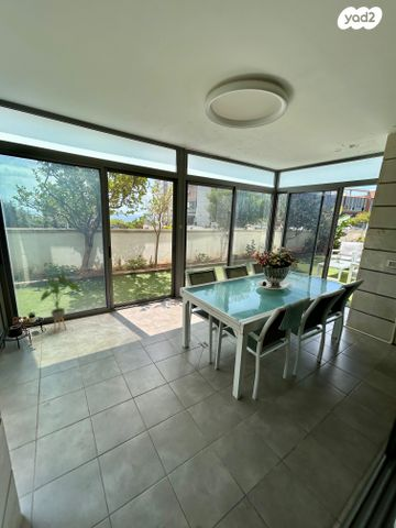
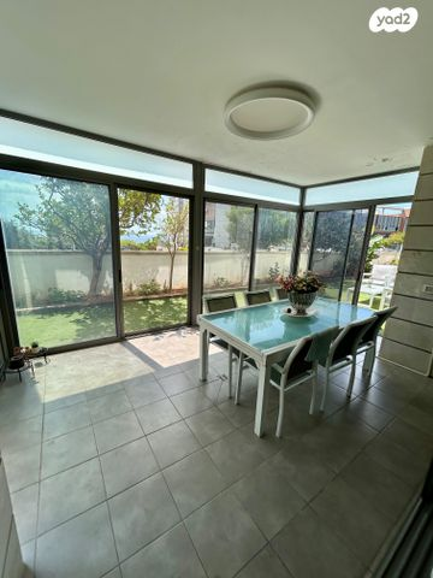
- house plant [38,273,80,333]
